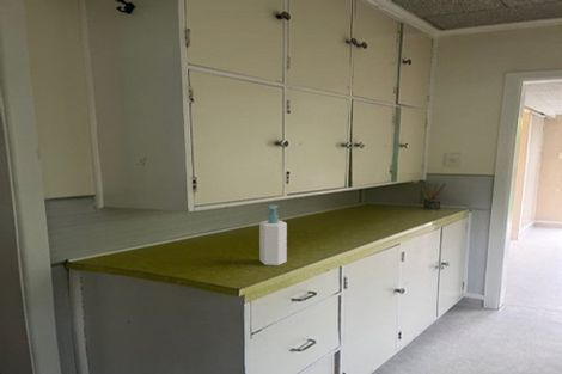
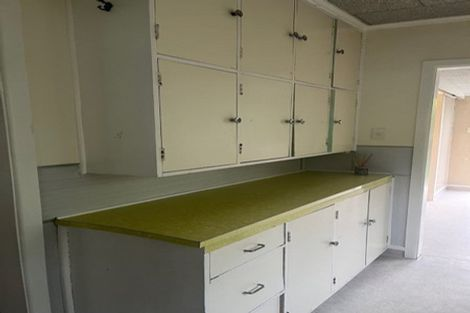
- soap bottle [258,204,288,266]
